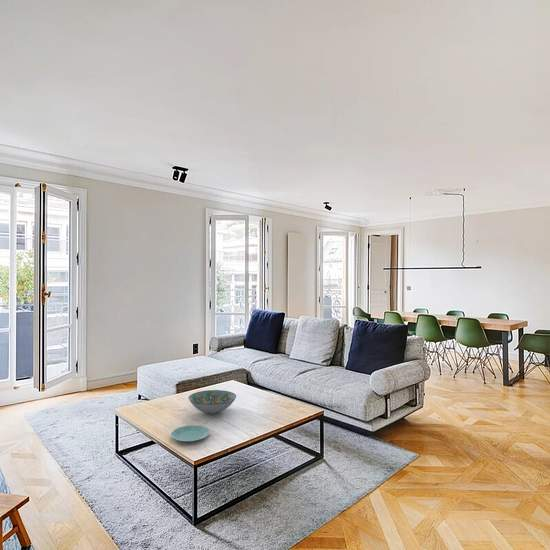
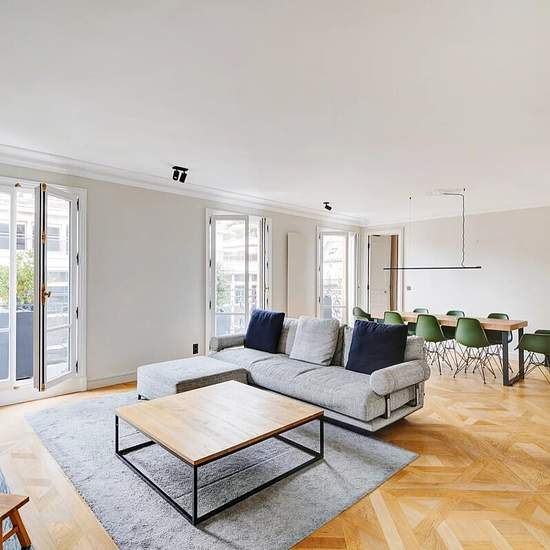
- decorative bowl [187,389,237,415]
- plate [170,424,211,444]
